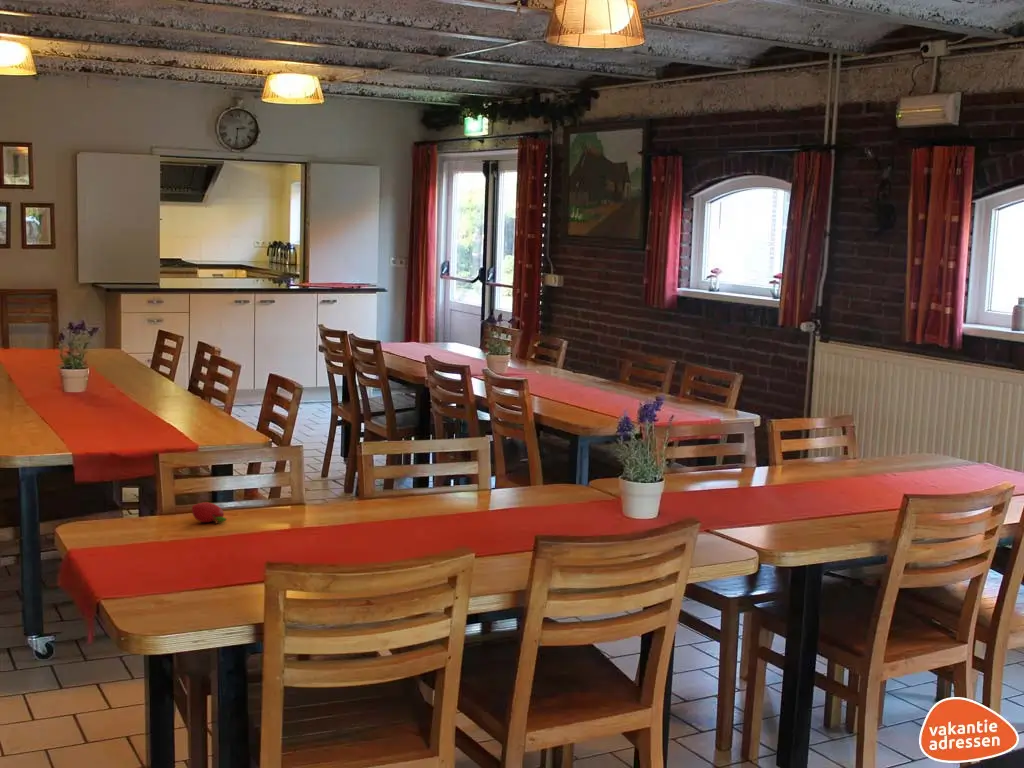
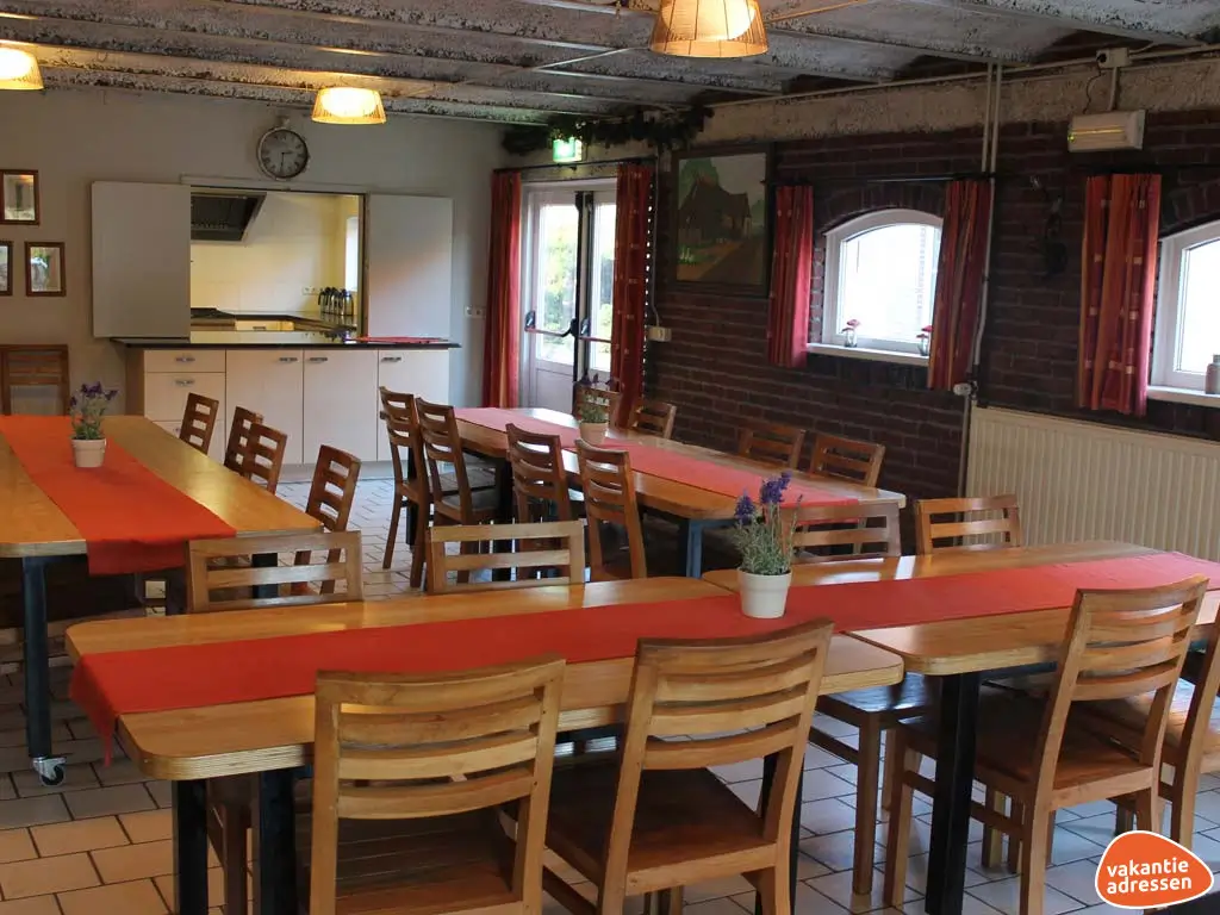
- fruit [191,501,228,525]
